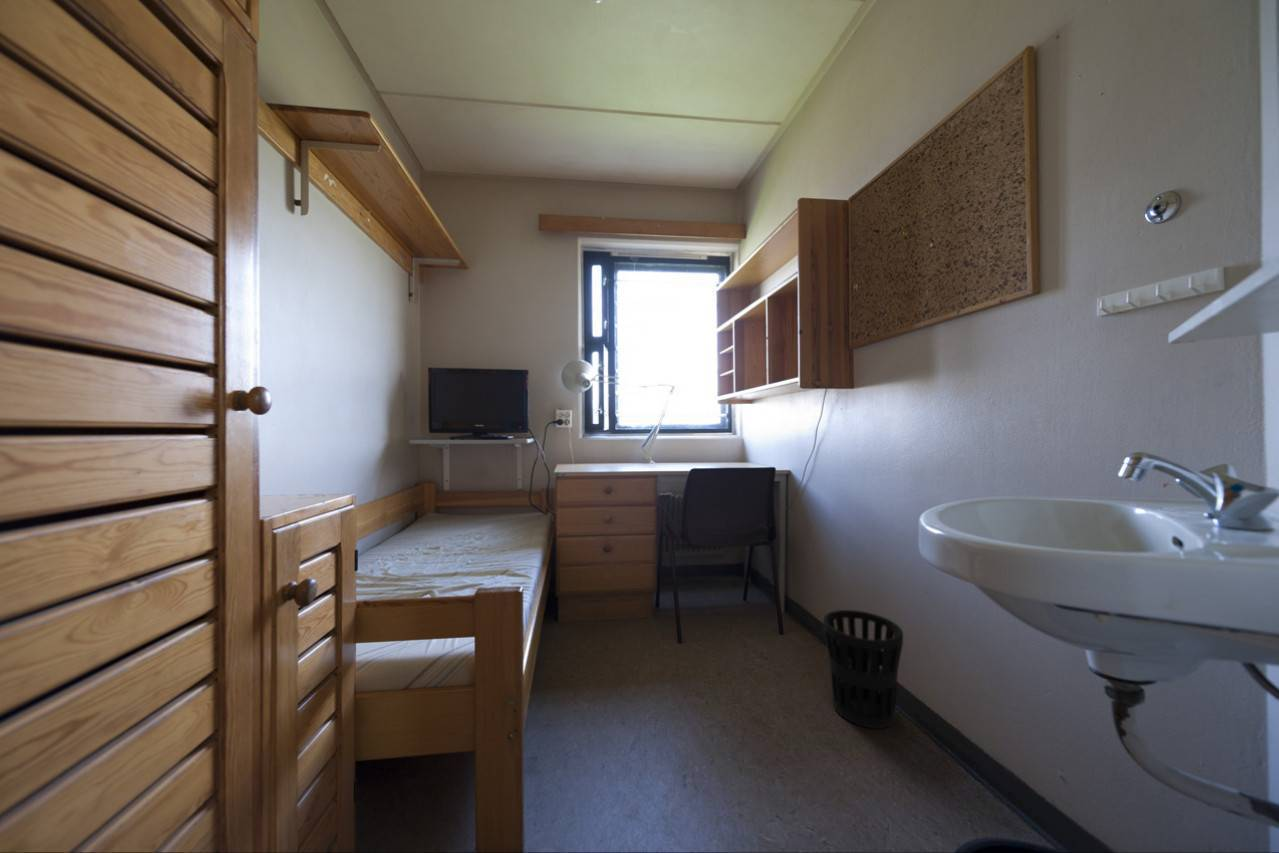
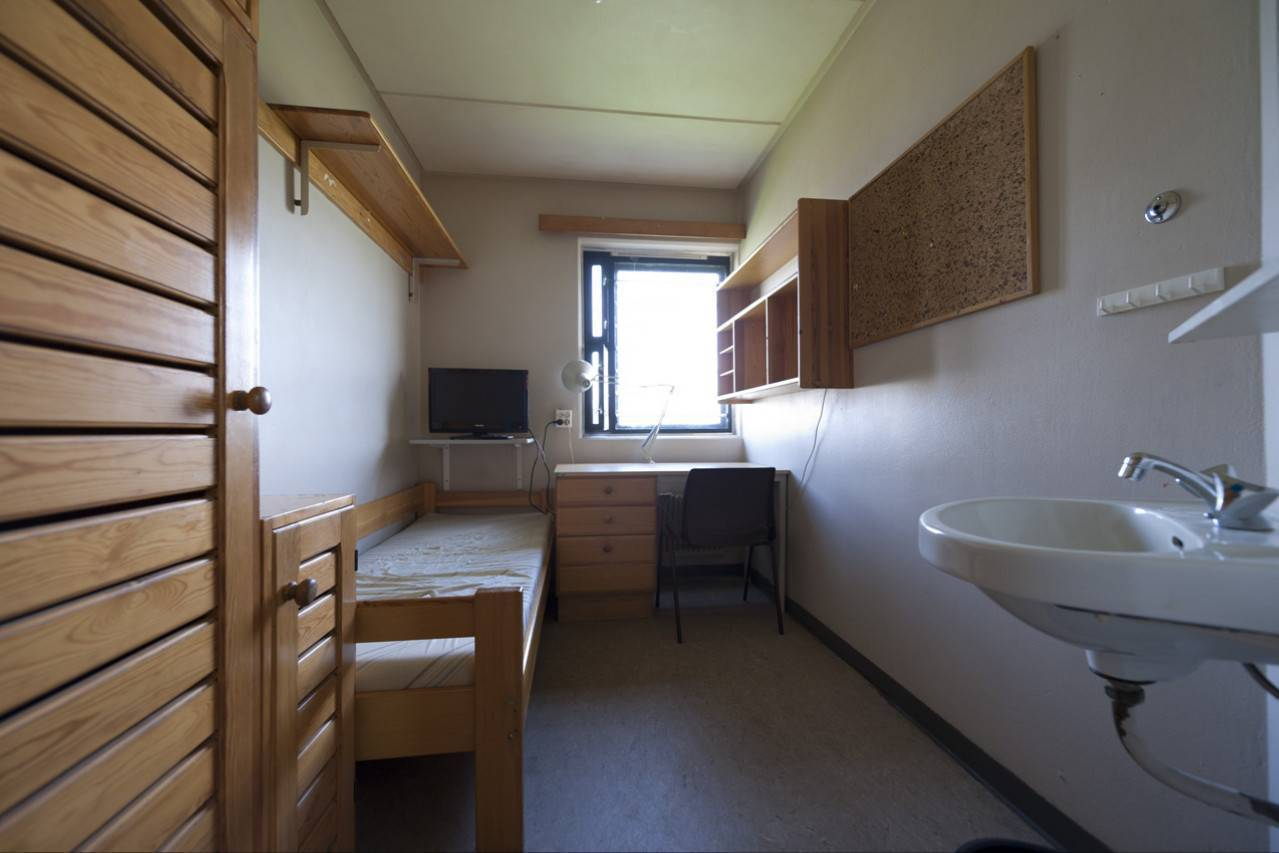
- wastebasket [822,609,904,729]
